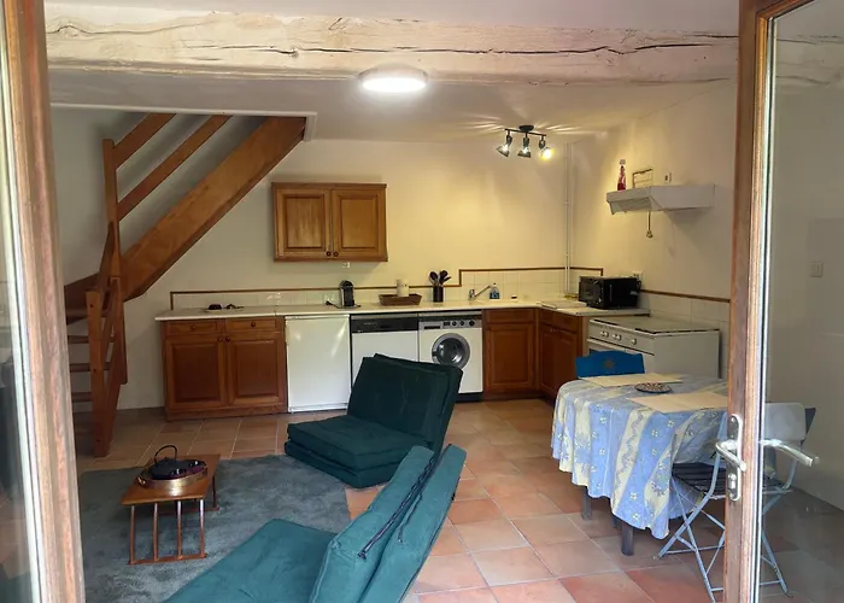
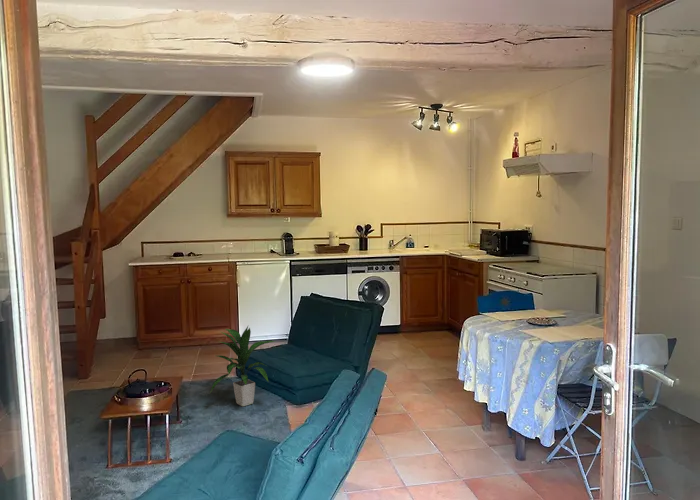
+ indoor plant [209,325,276,407]
